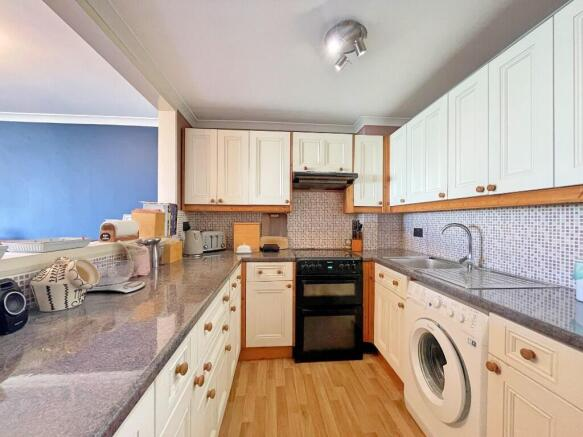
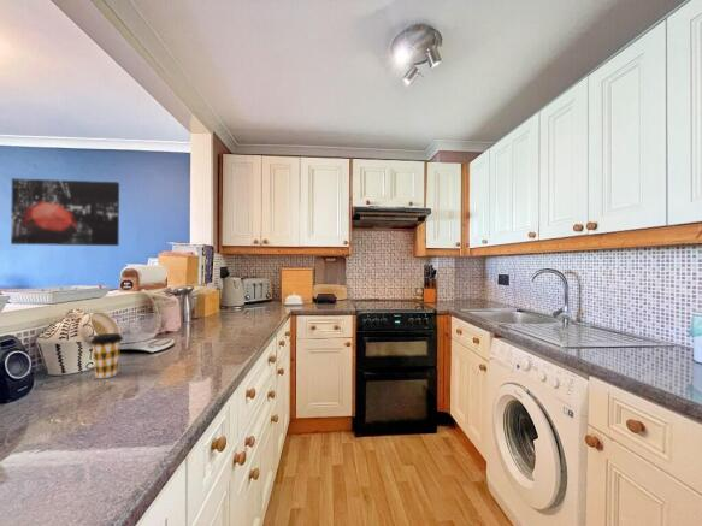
+ wall art [10,177,120,247]
+ coffee cup [89,332,124,379]
